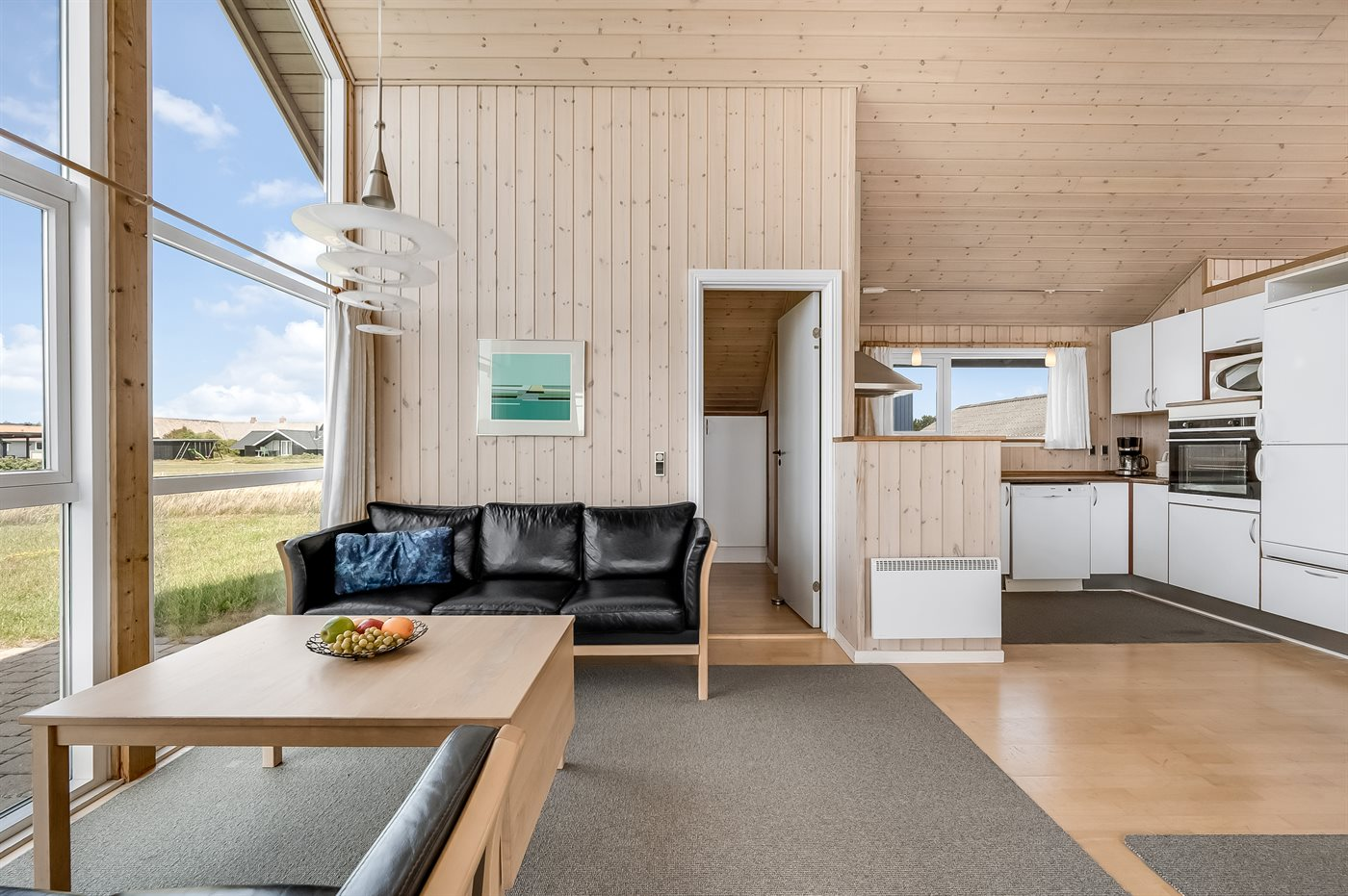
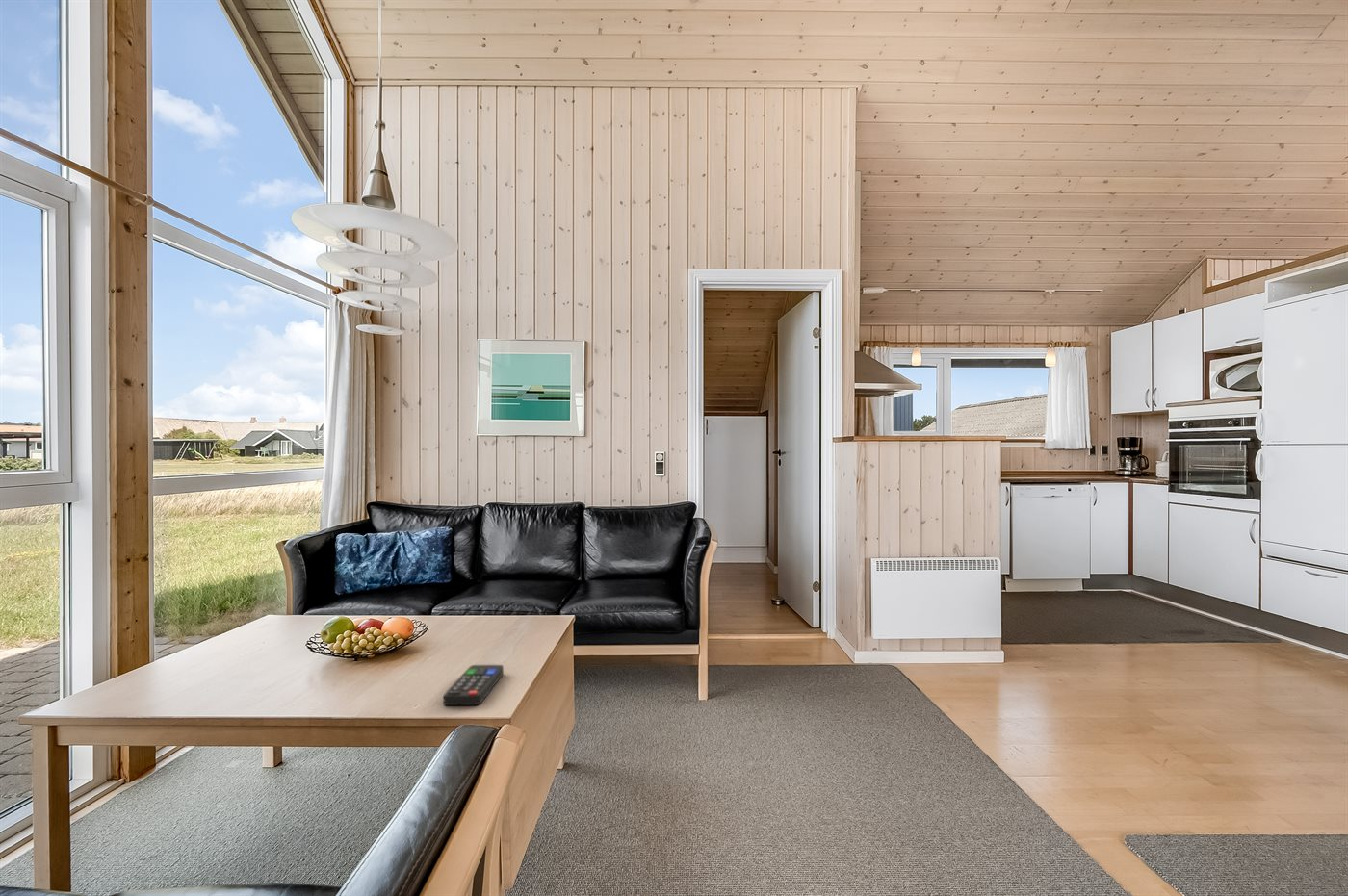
+ remote control [443,664,505,706]
